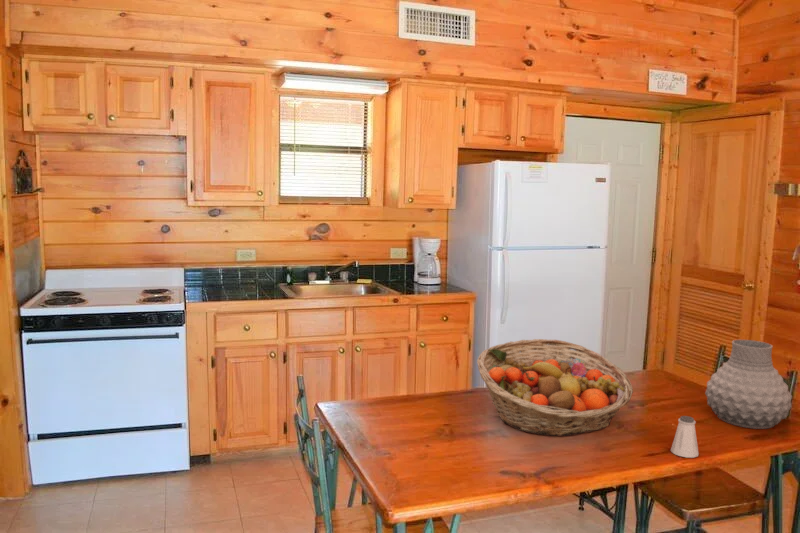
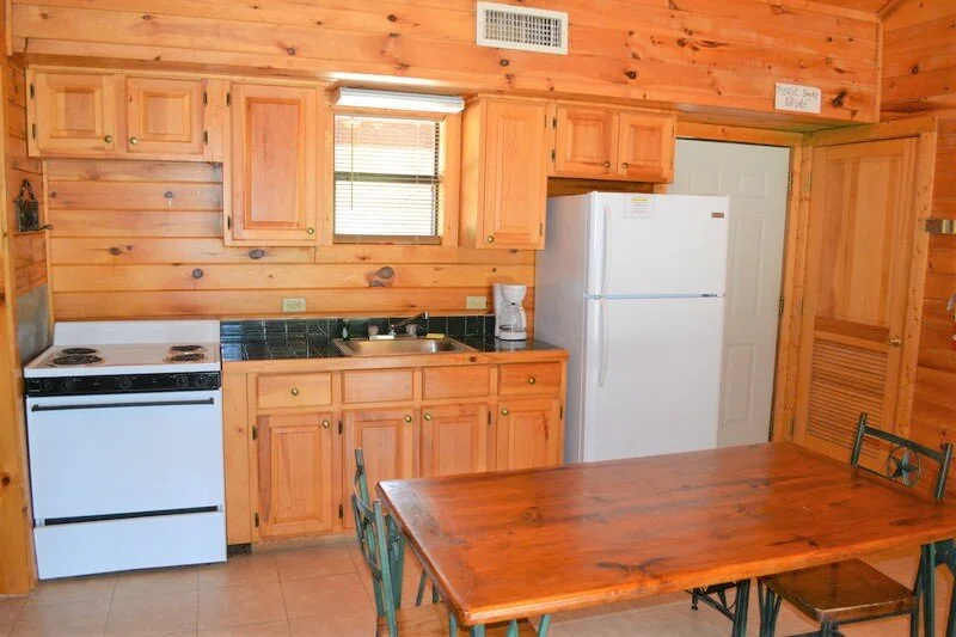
- saltshaker [670,415,700,459]
- fruit basket [476,338,634,437]
- vase [704,339,793,430]
